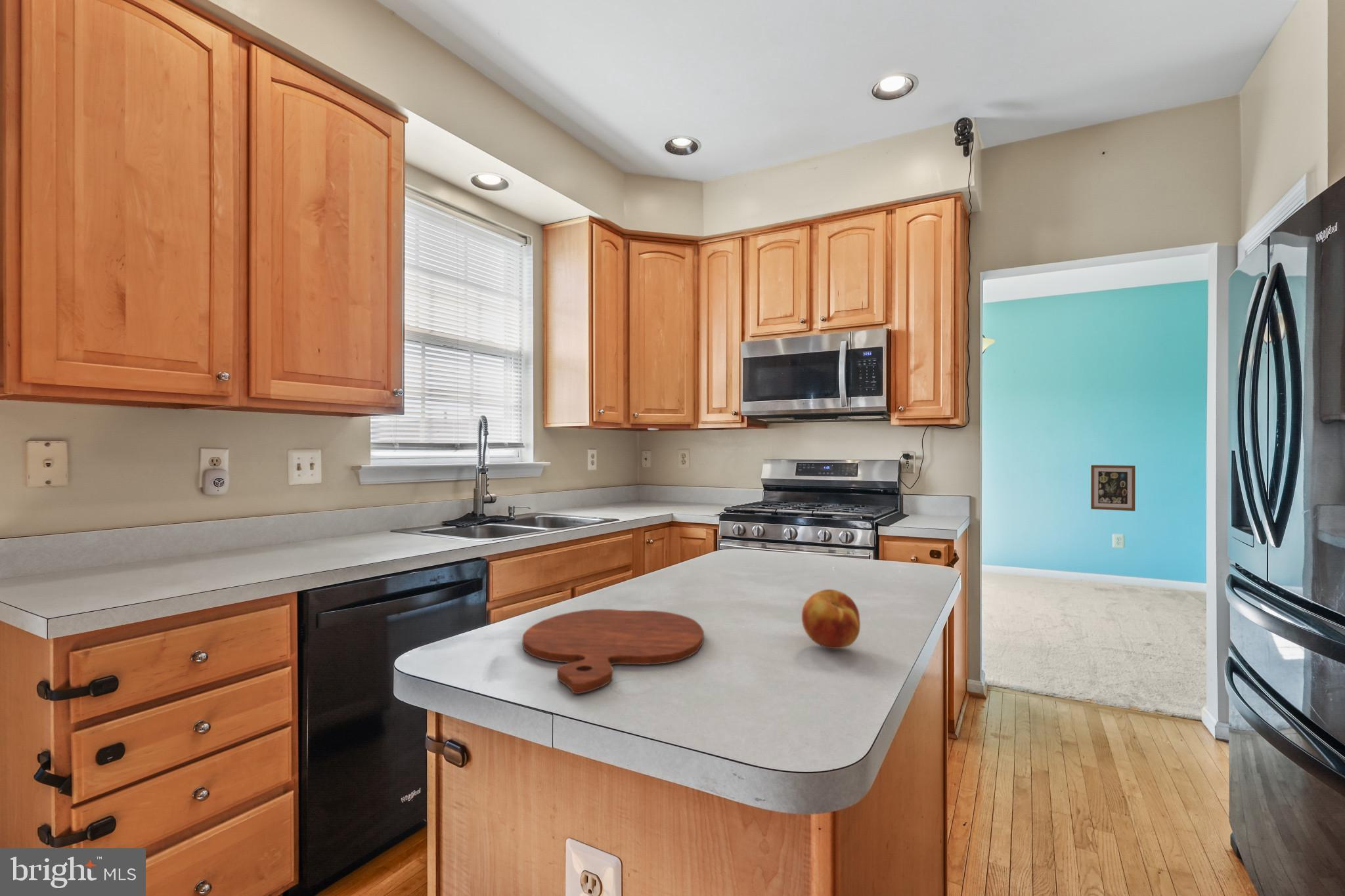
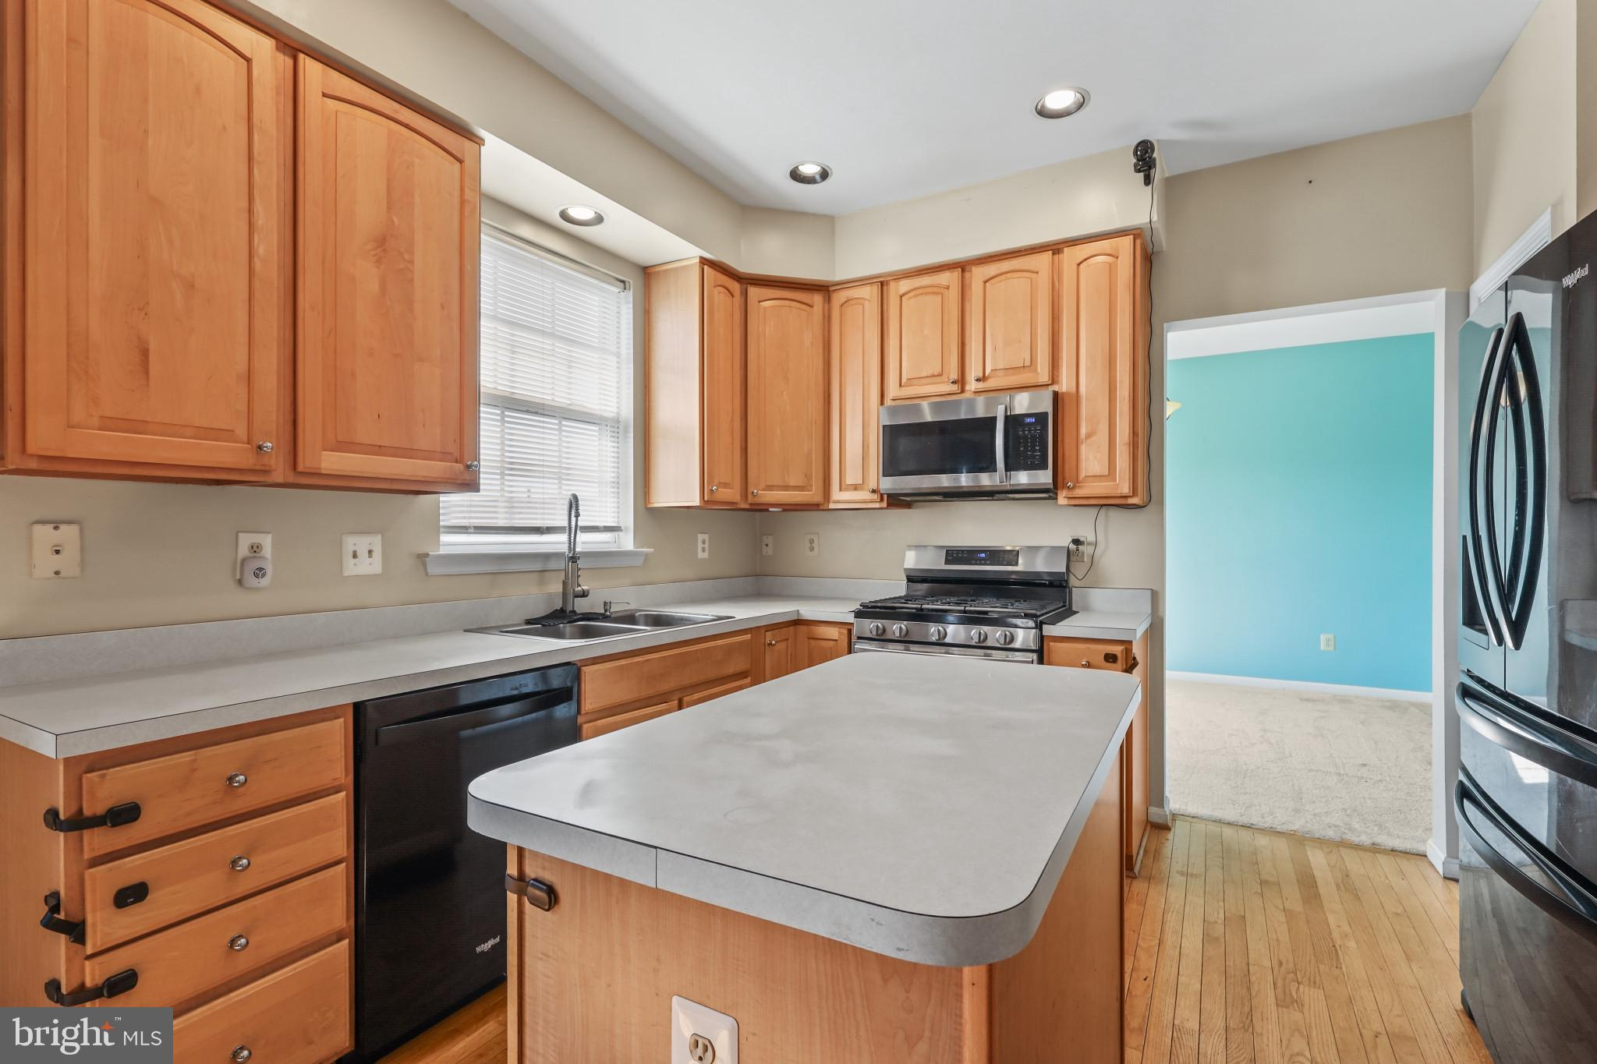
- wall art [1090,465,1136,511]
- fruit [801,589,861,649]
- cutting board [522,608,705,694]
